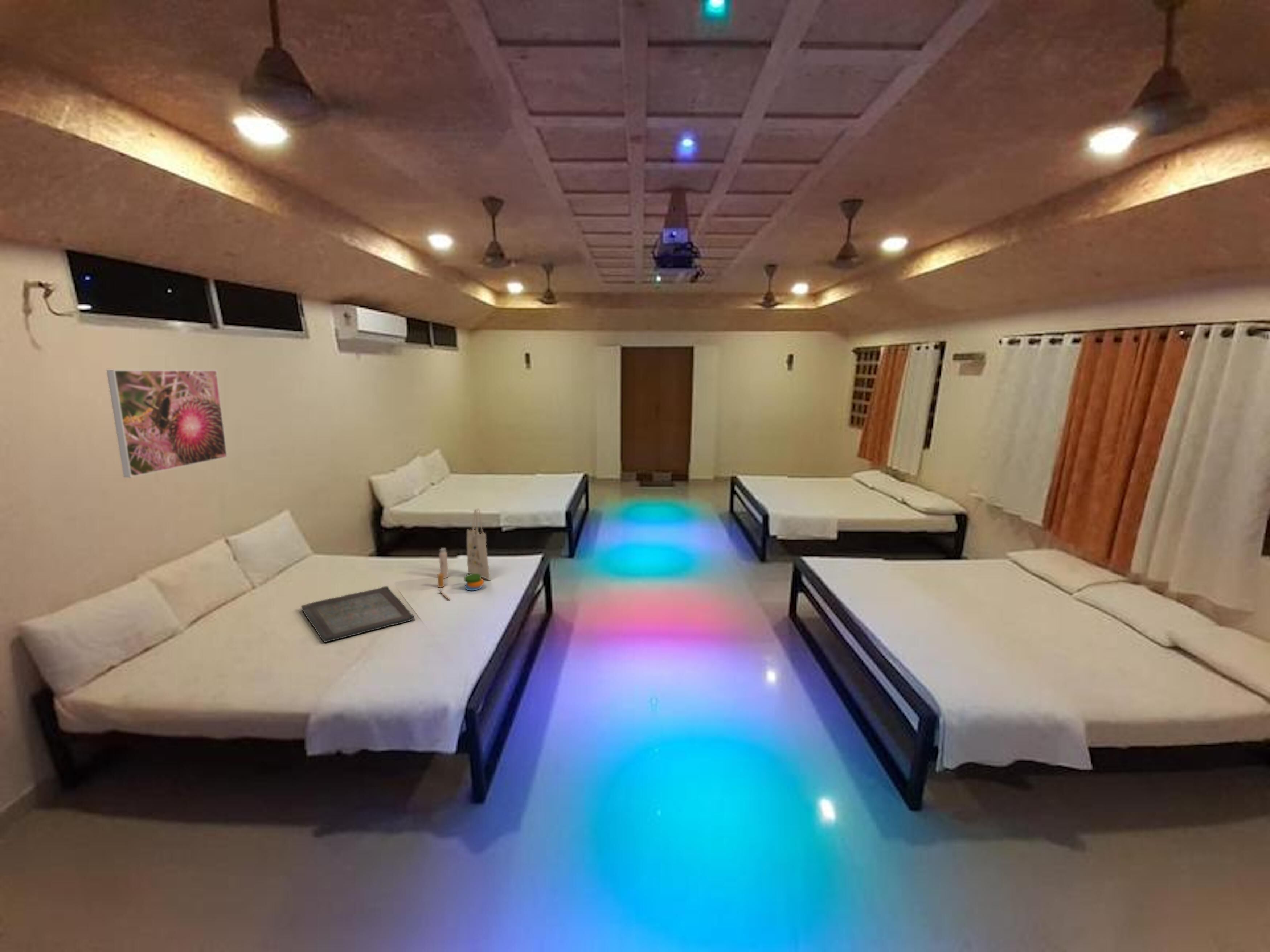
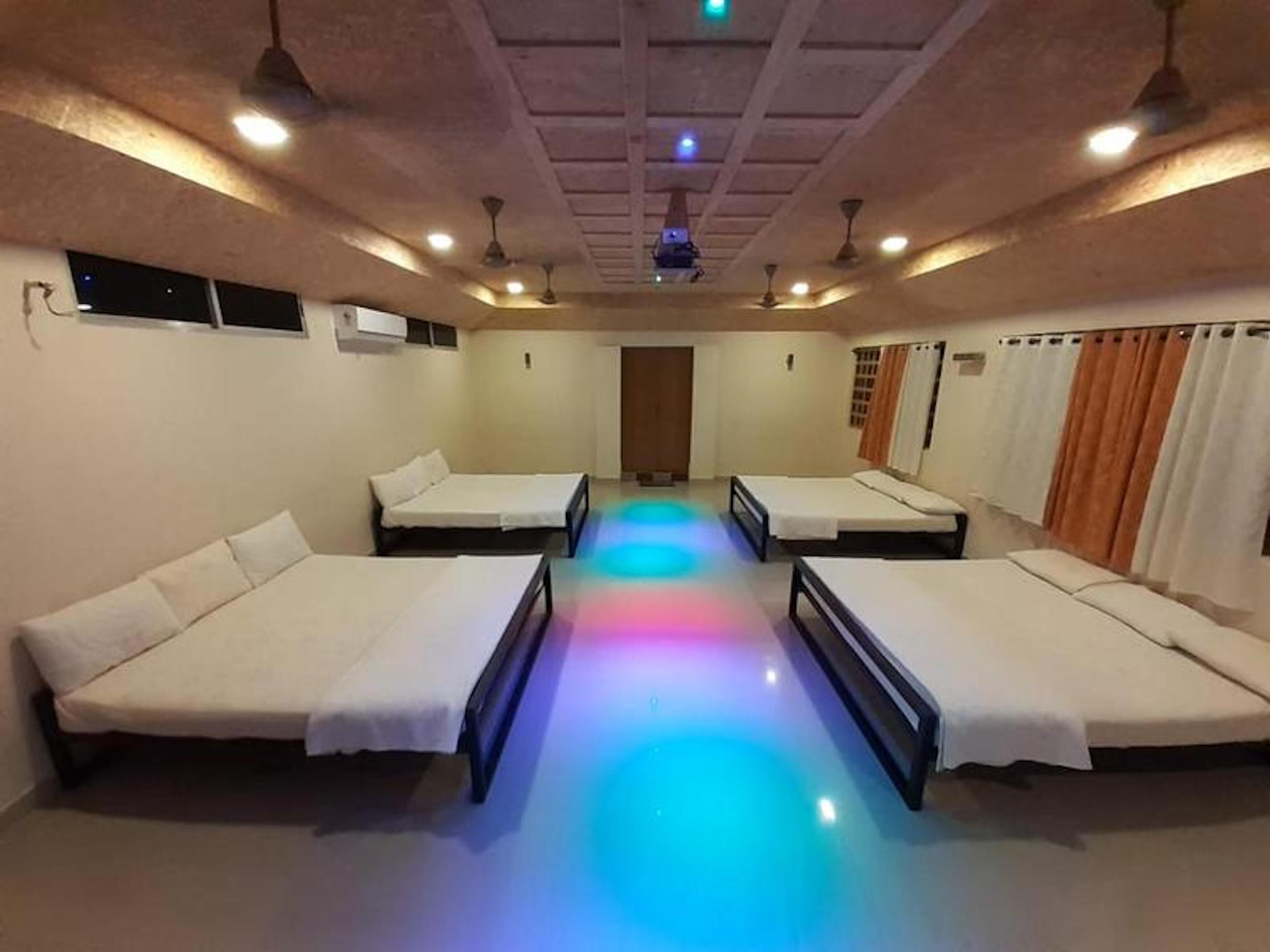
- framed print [106,369,228,478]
- tote bag [437,508,491,601]
- serving tray [301,586,414,642]
